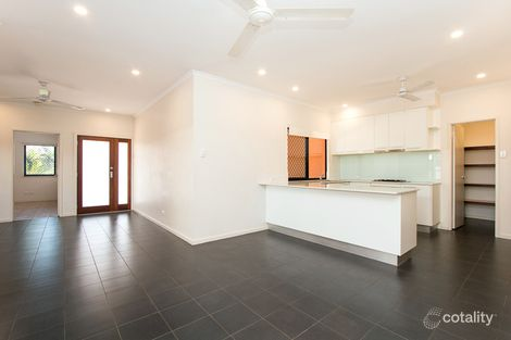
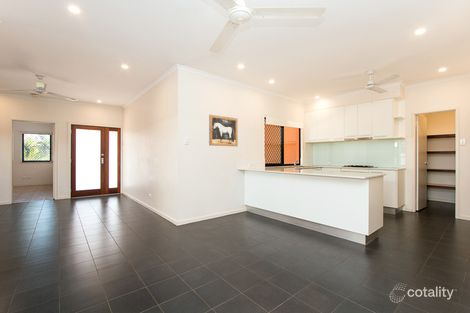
+ wall art [208,114,239,147]
